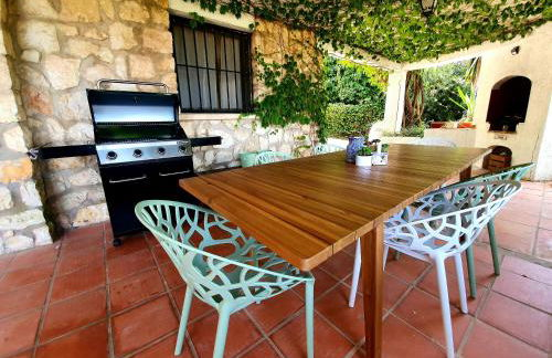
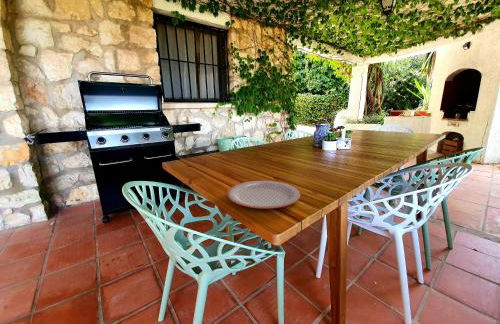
+ plate [227,180,301,210]
